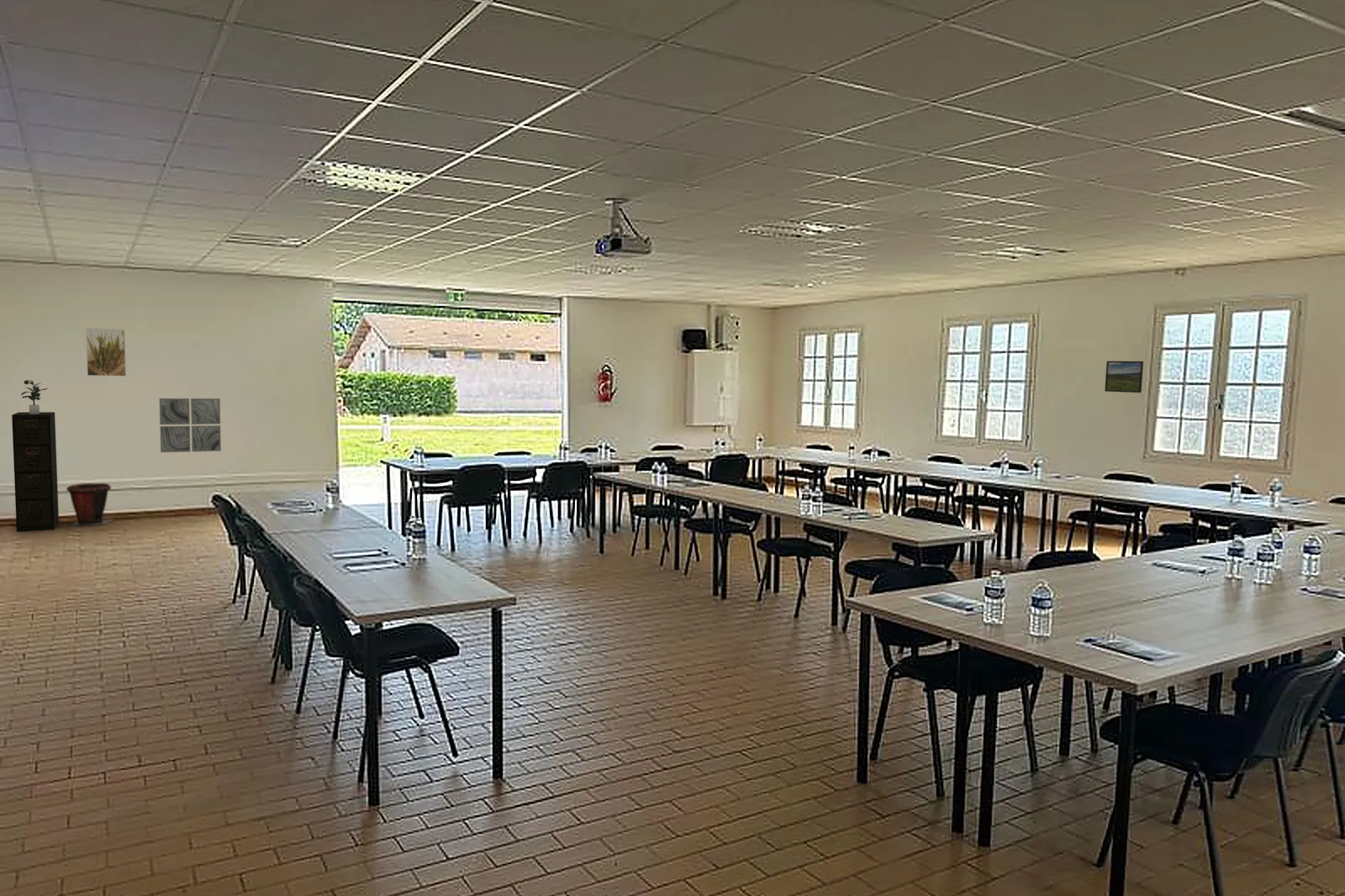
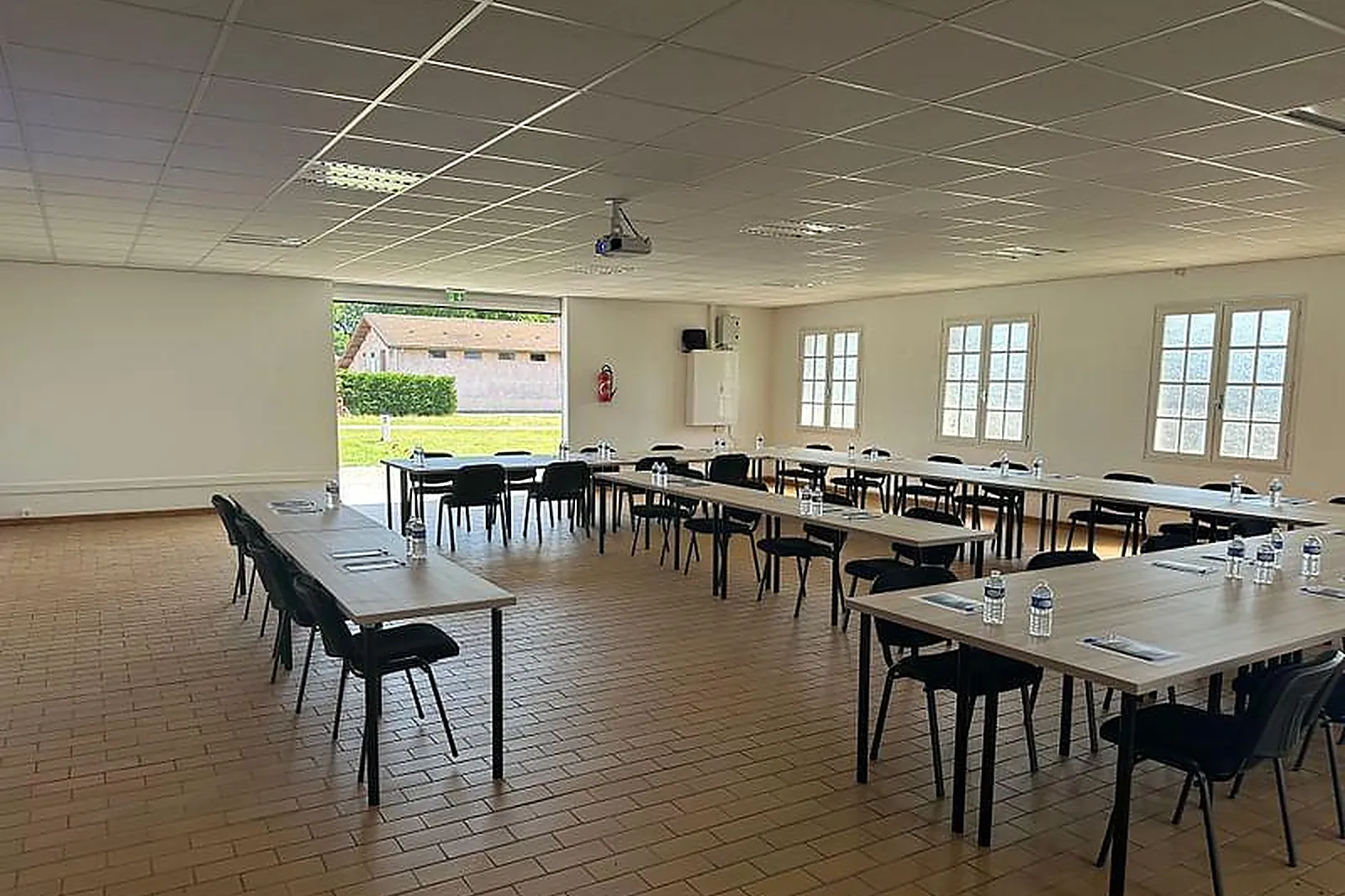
- wall art [158,398,222,453]
- potted plant [20,379,48,414]
- filing cabinet [11,411,60,533]
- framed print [1104,361,1144,393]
- waste bin [66,482,115,526]
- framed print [85,328,127,377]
